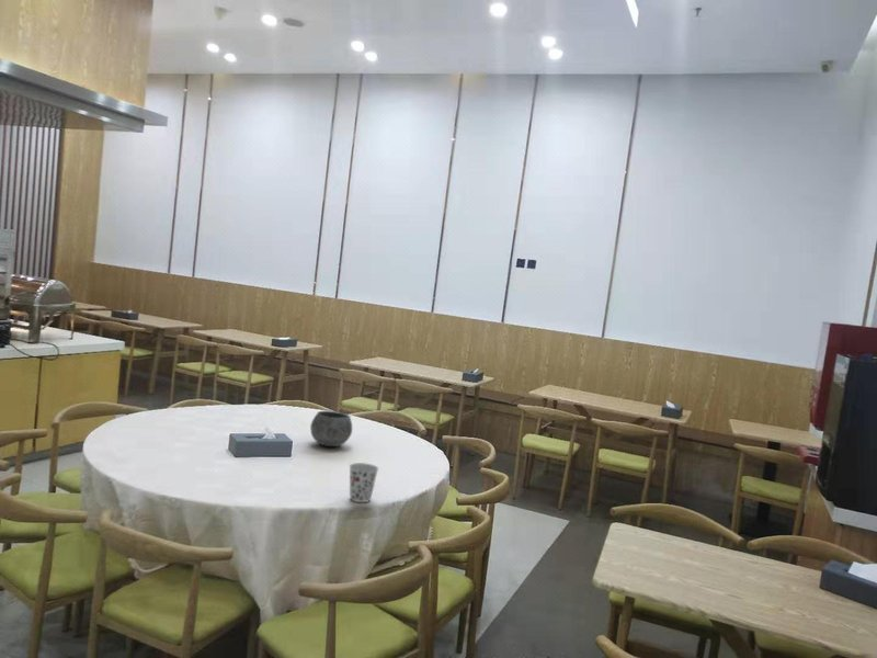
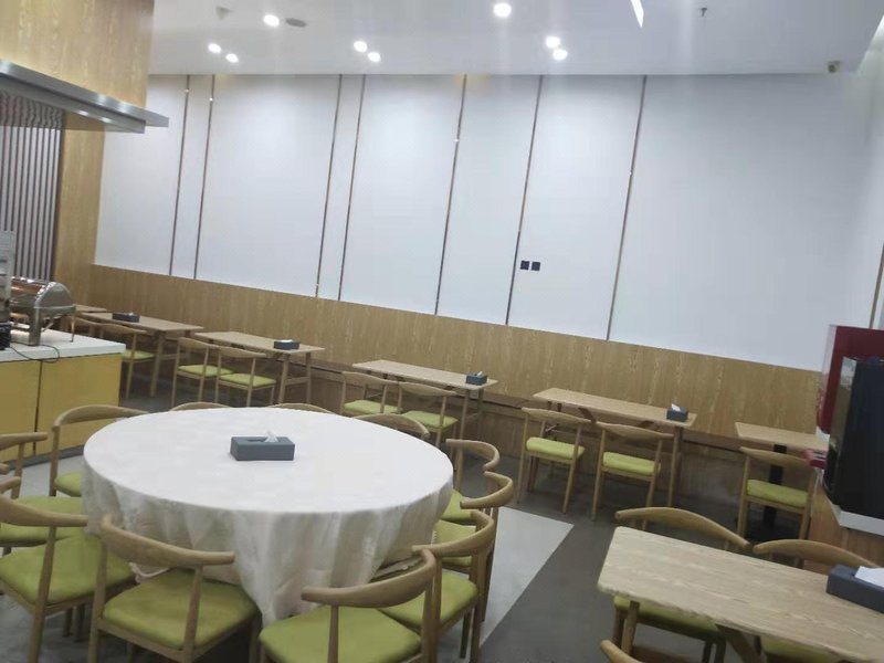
- bowl [309,410,353,447]
- cup [349,462,379,503]
